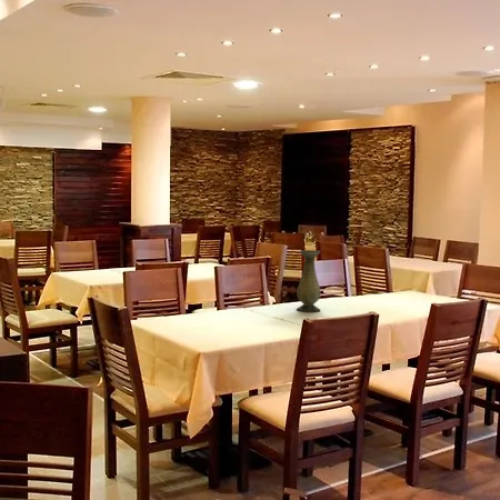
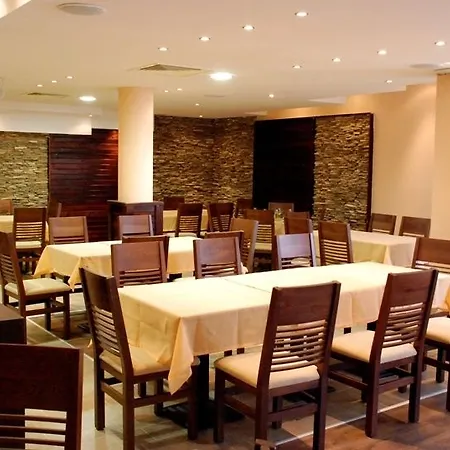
- vase [296,249,321,313]
